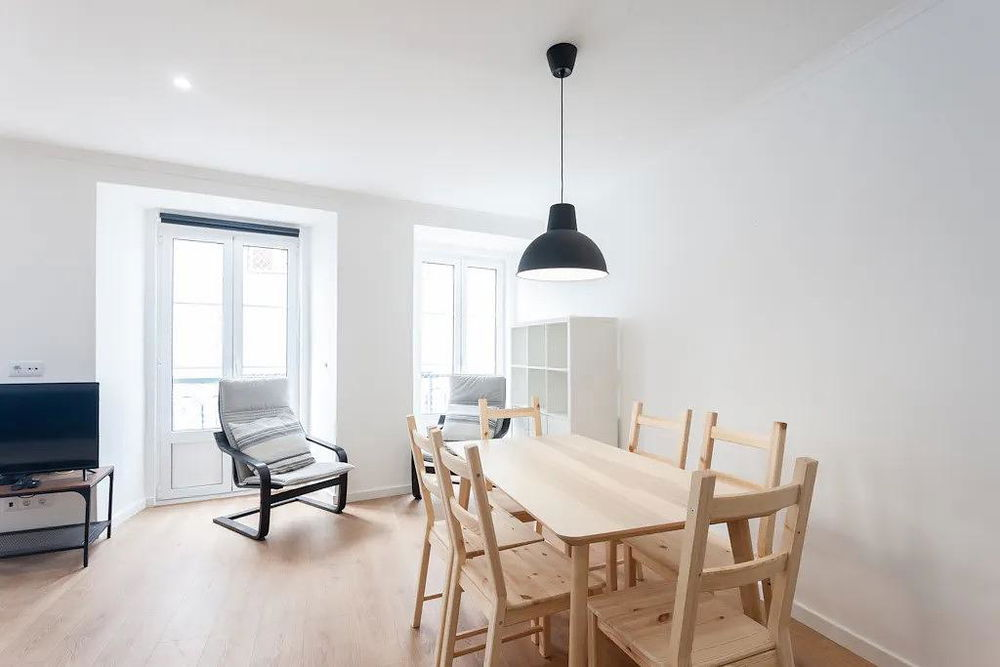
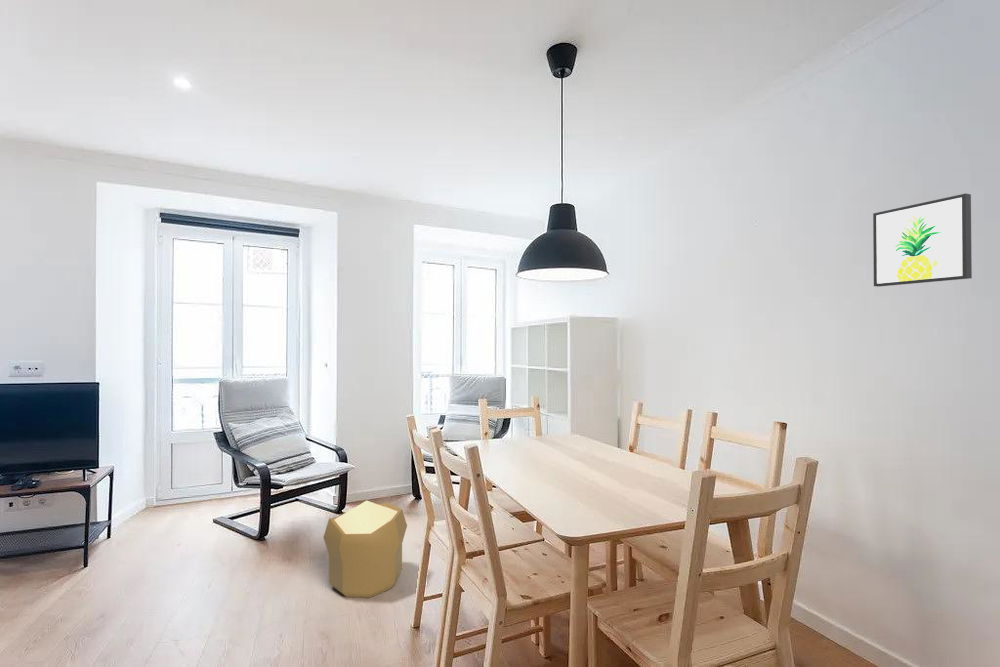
+ pouf [323,500,408,599]
+ wall art [872,192,973,288]
